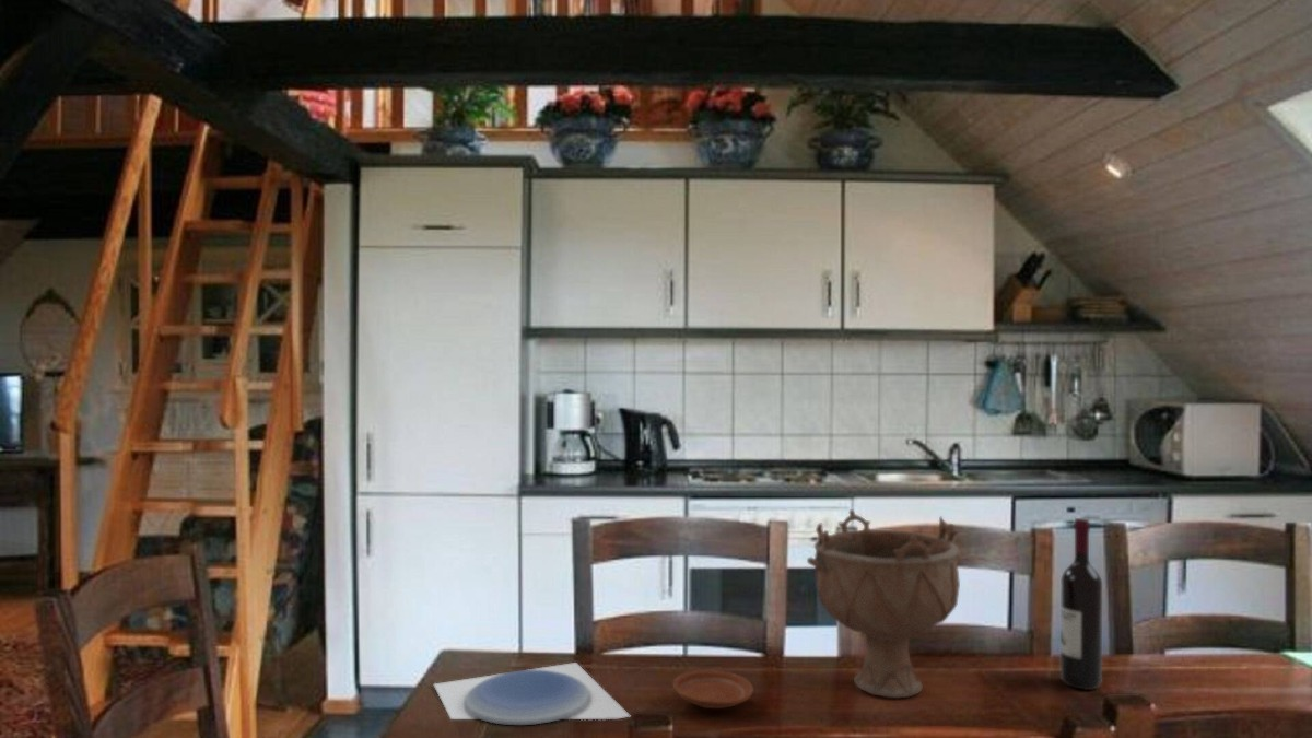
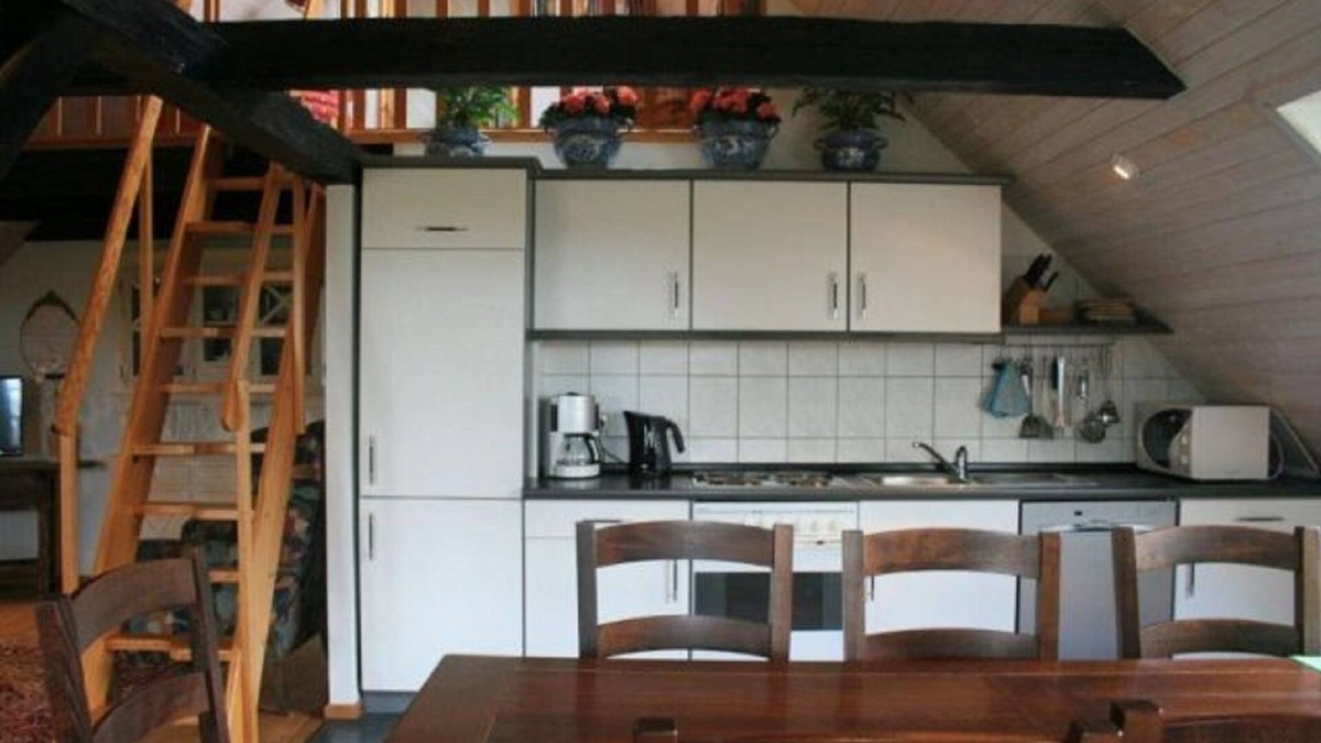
- plate [671,668,754,710]
- wine bottle [1059,517,1103,691]
- decorative bowl [806,508,963,700]
- plate [433,661,631,726]
